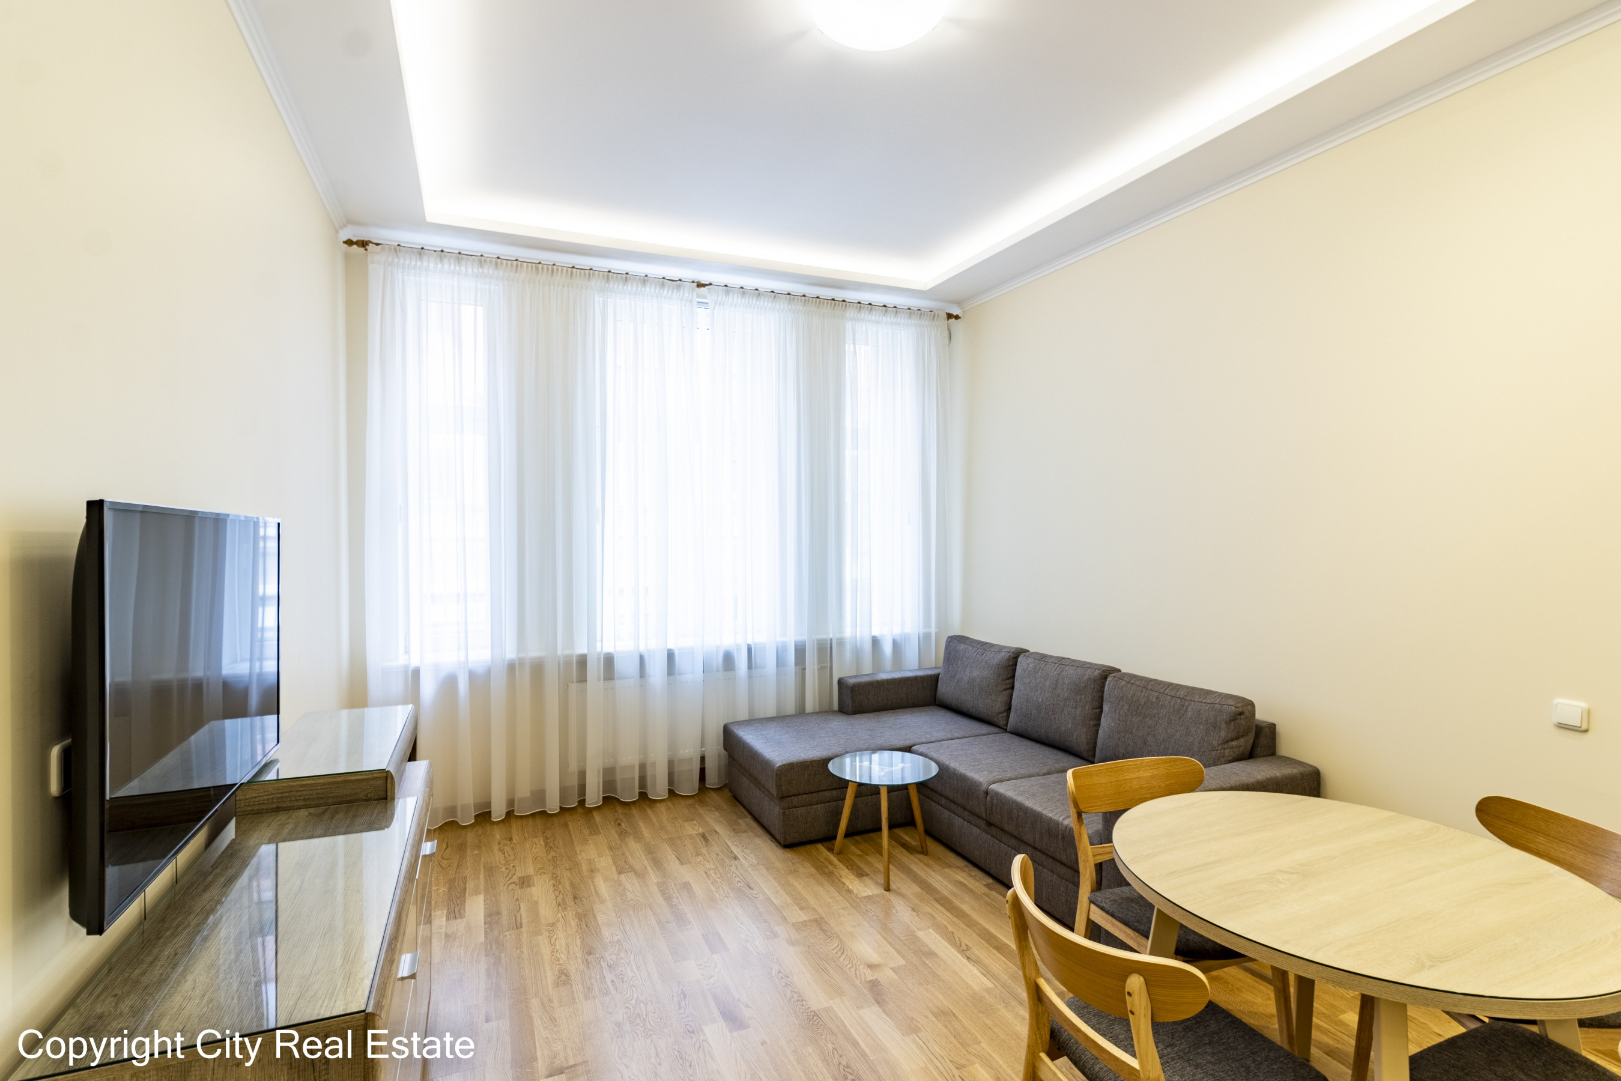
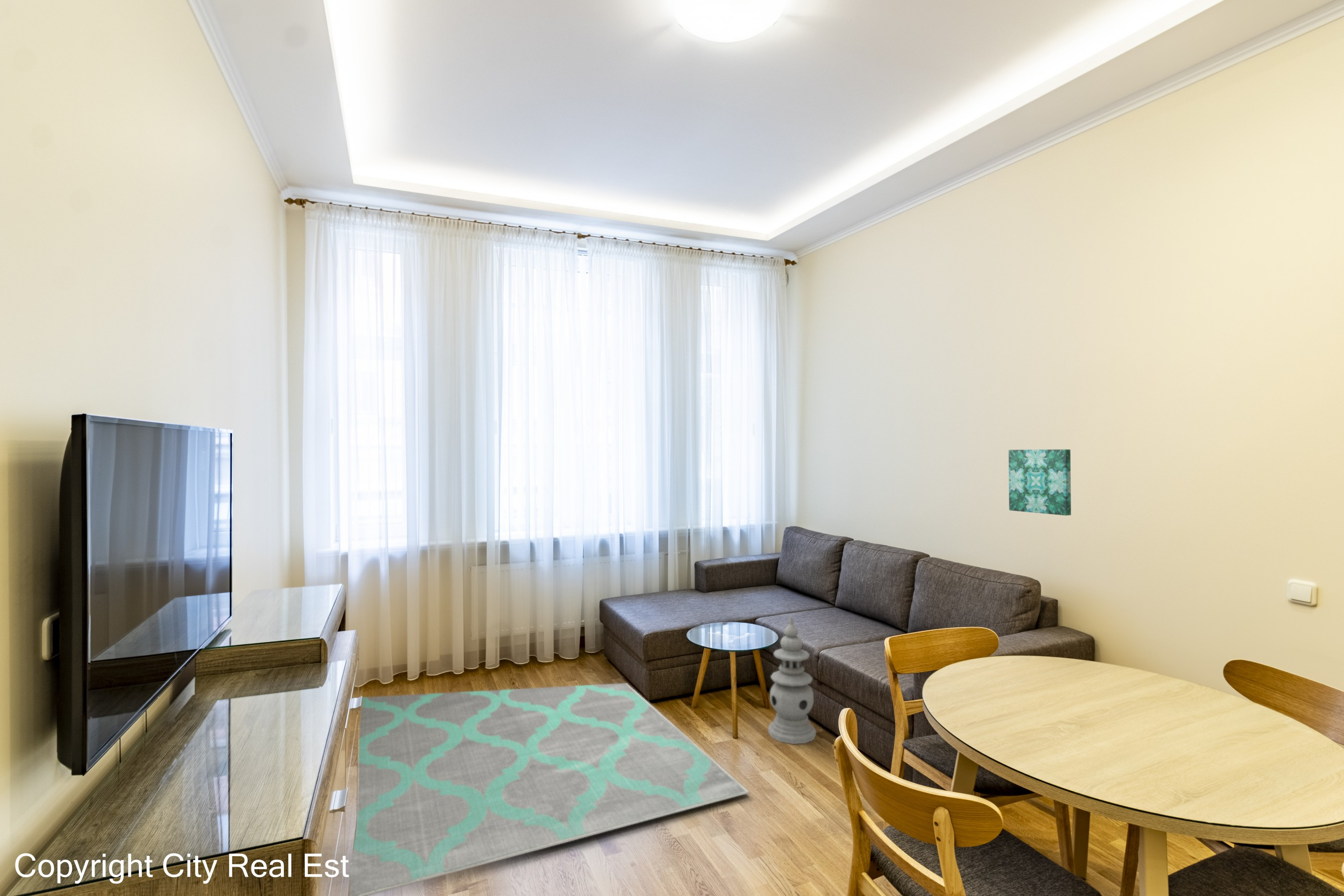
+ lantern [767,616,817,745]
+ wall art [1008,449,1072,516]
+ rug [349,682,750,896]
